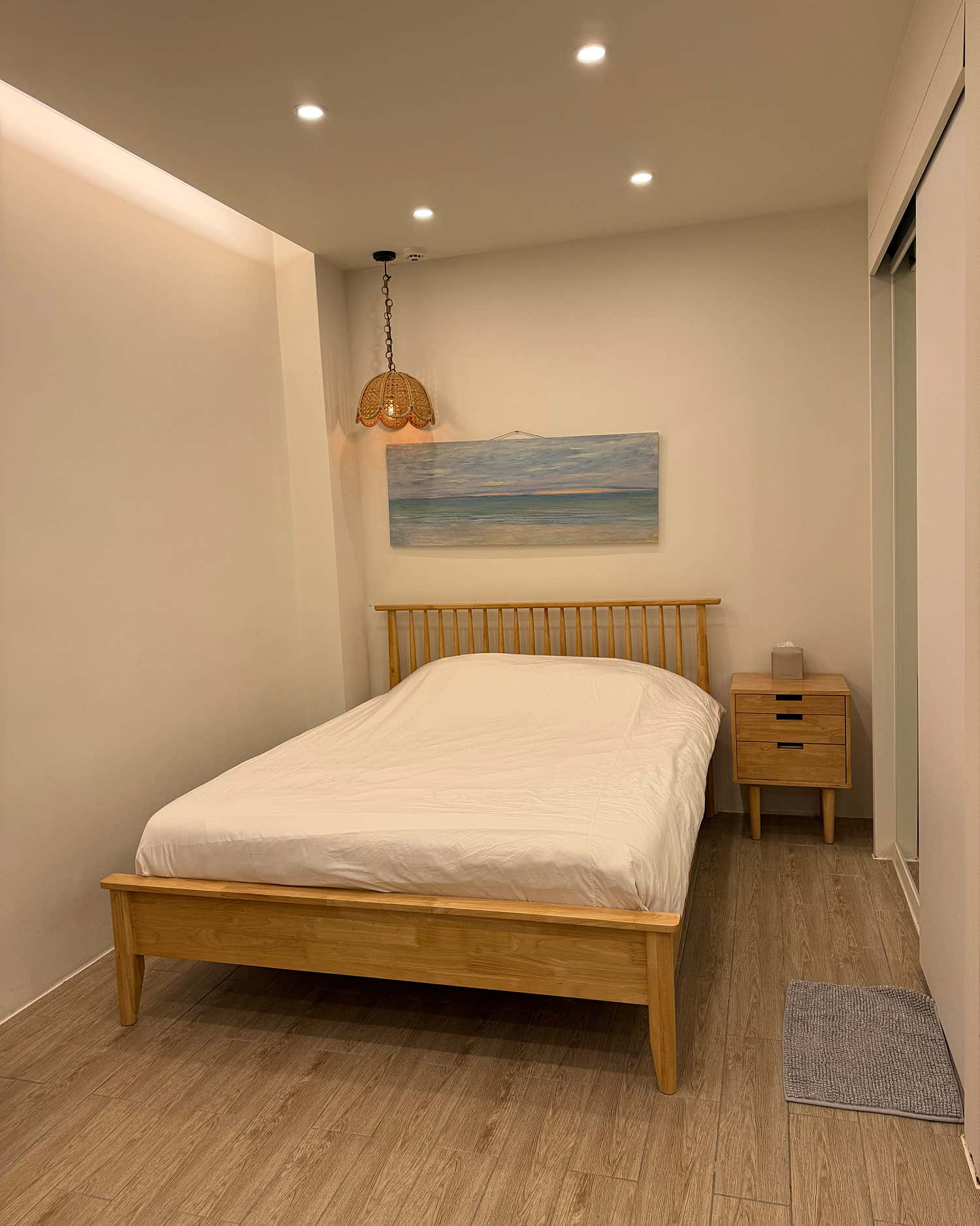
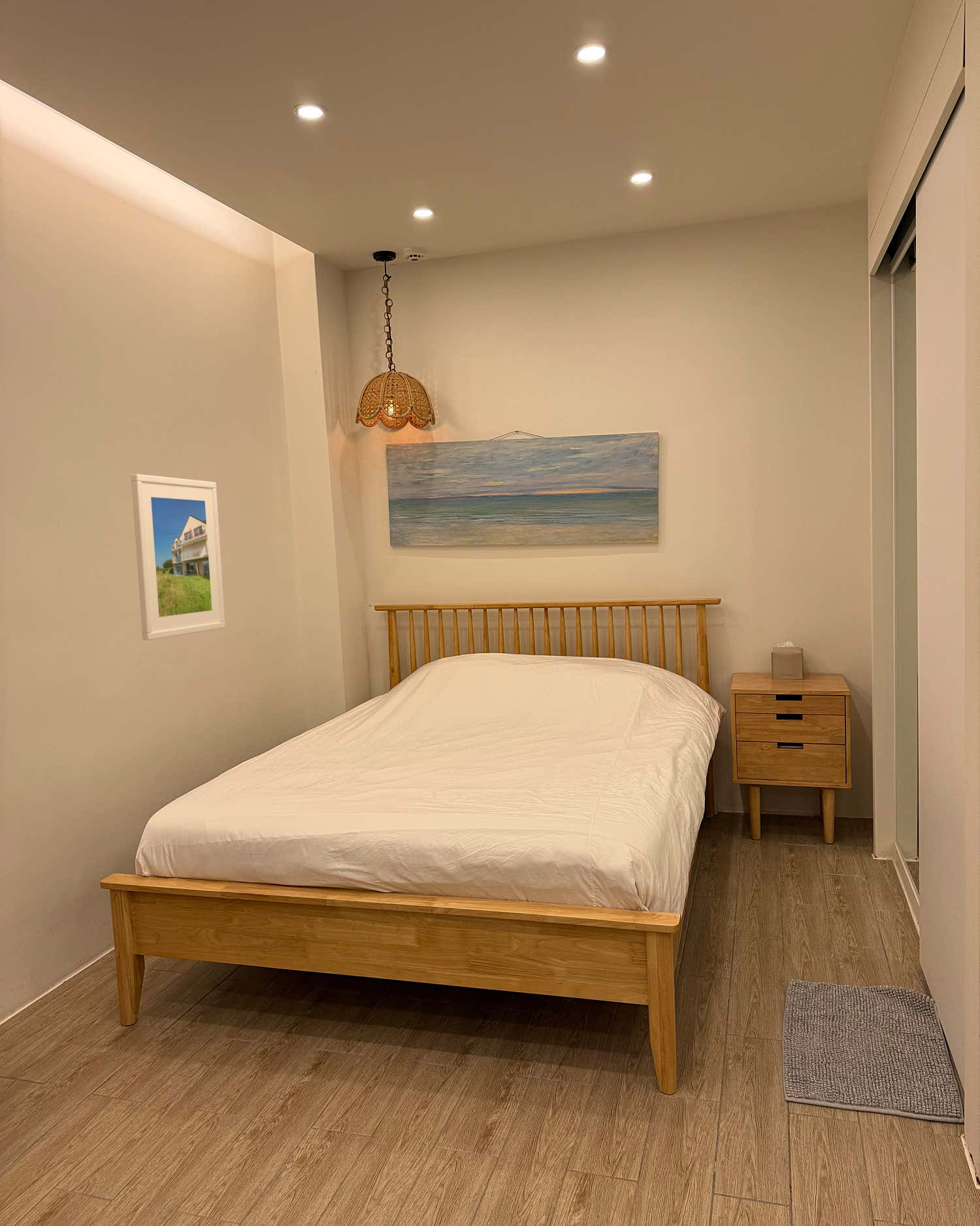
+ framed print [131,474,226,641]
